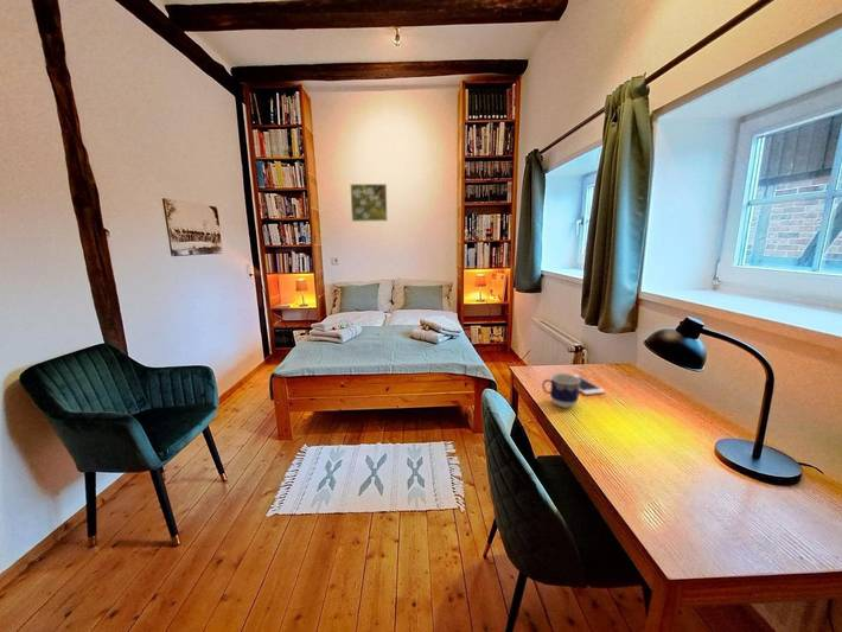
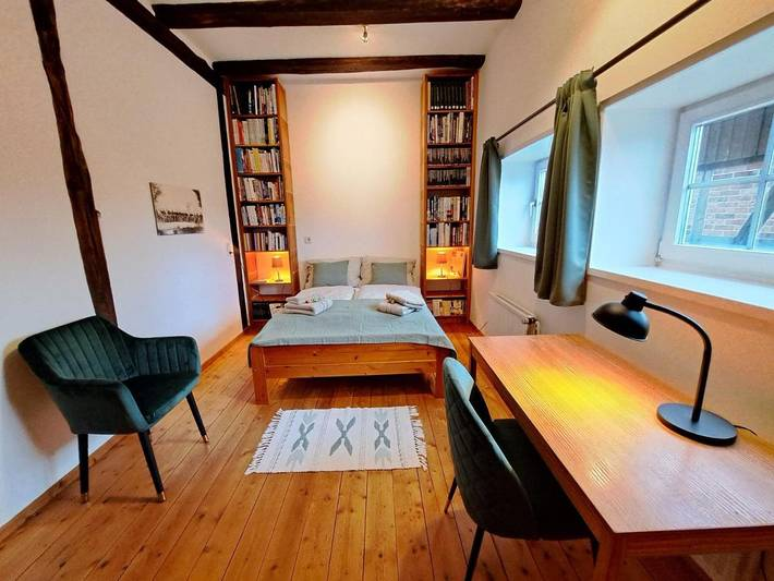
- cup [541,372,581,409]
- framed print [349,183,389,223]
- cell phone [573,374,606,396]
